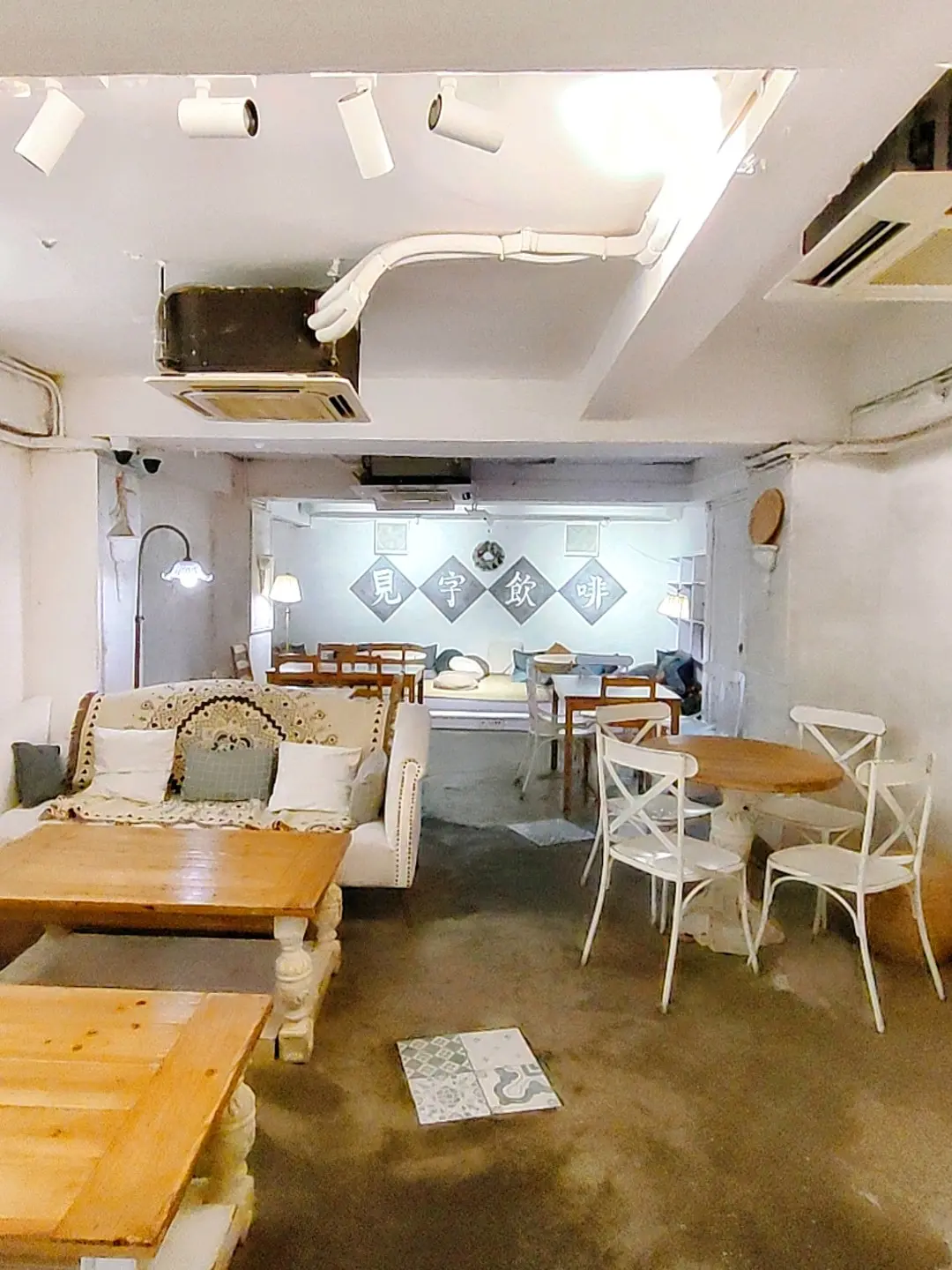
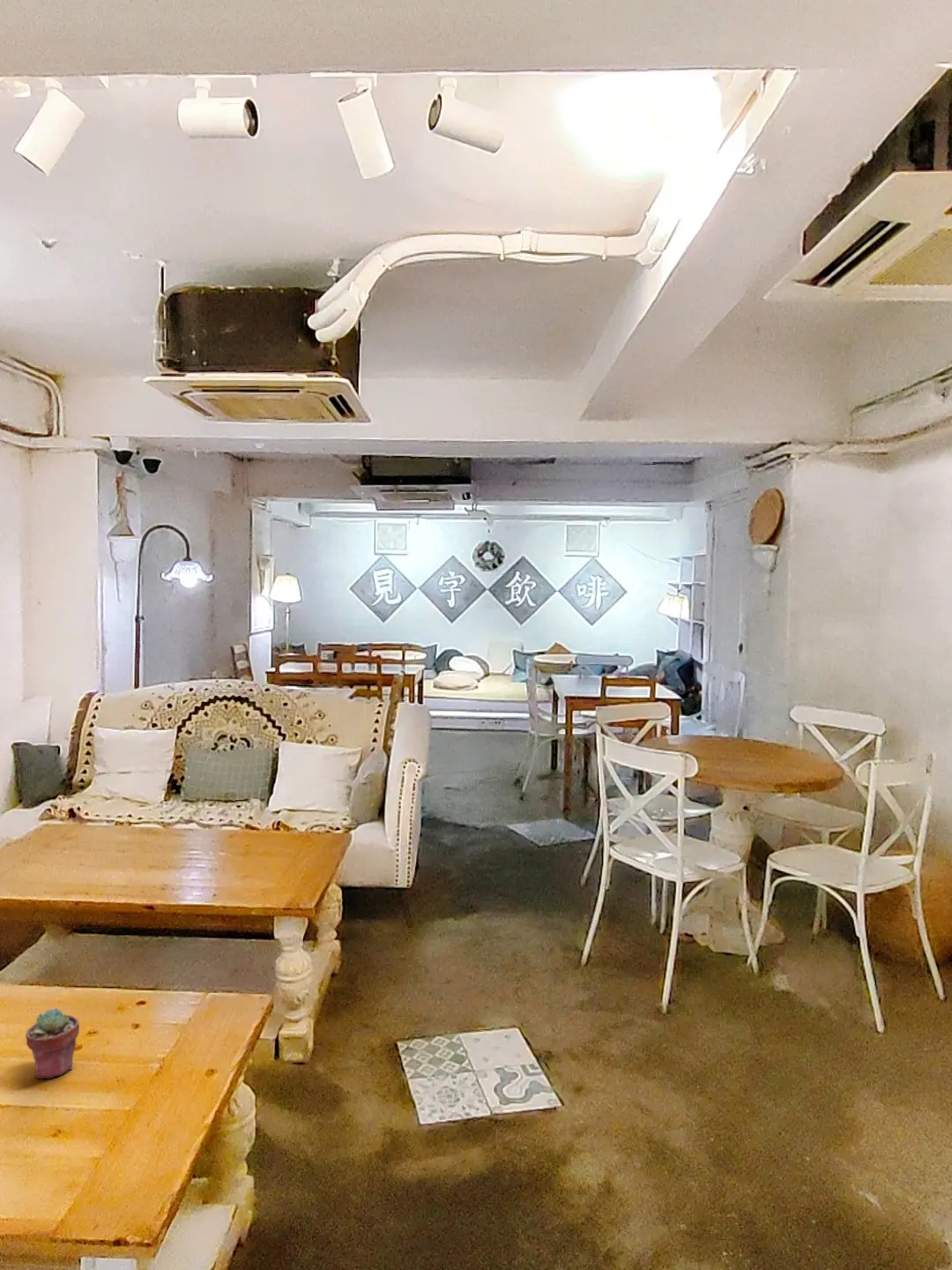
+ potted succulent [25,1007,80,1080]
